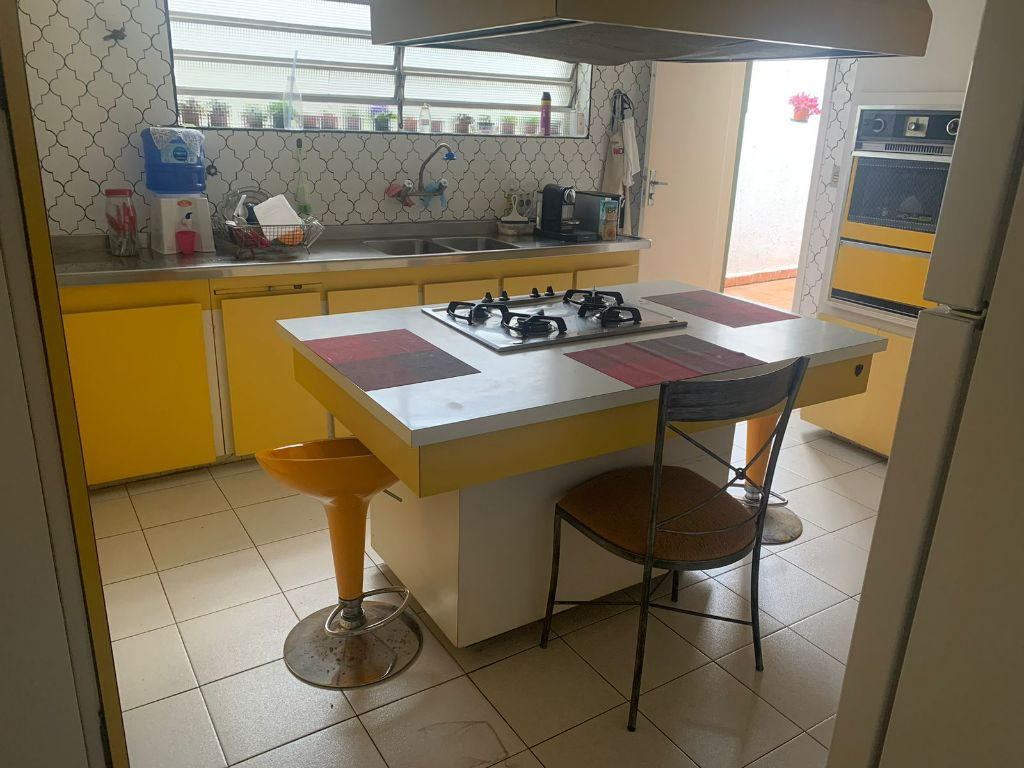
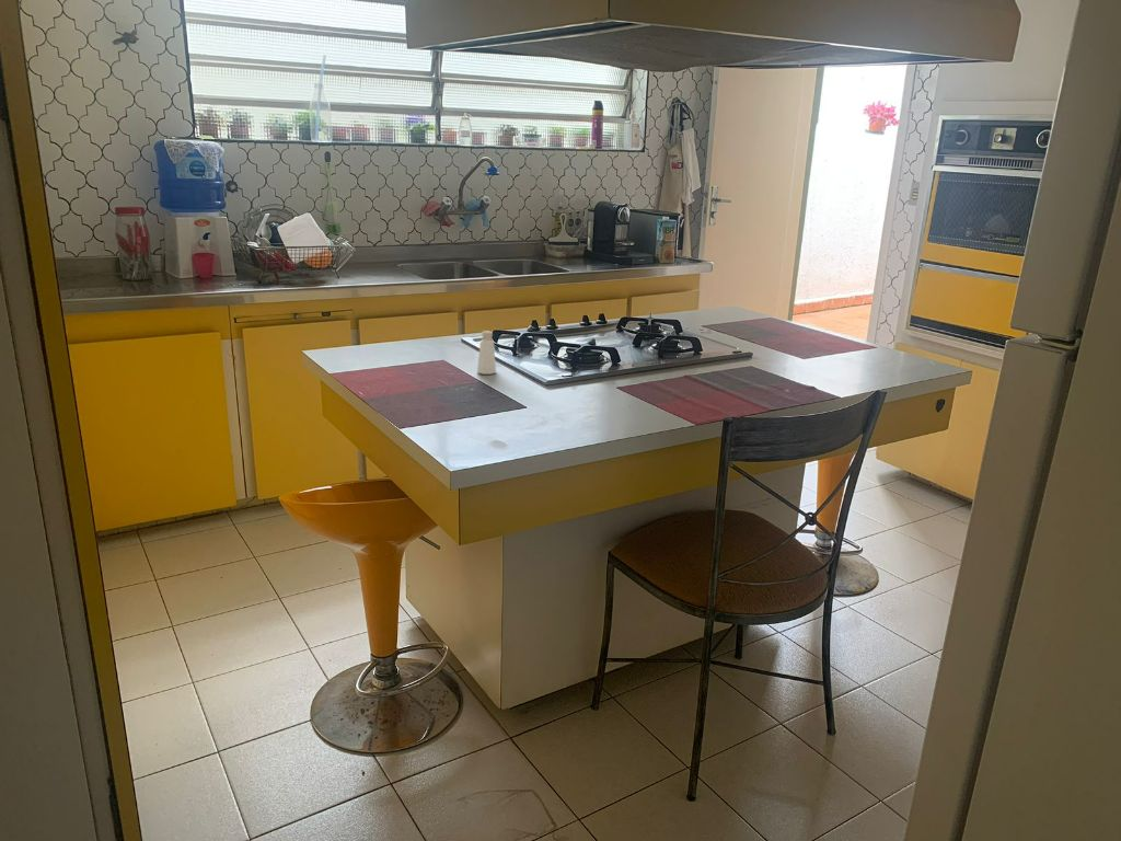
+ pepper shaker [476,330,497,376]
